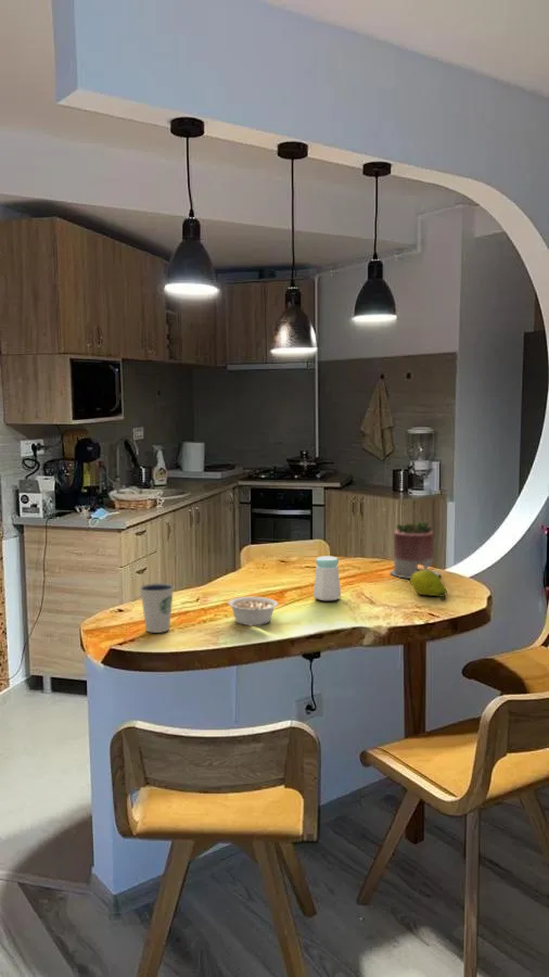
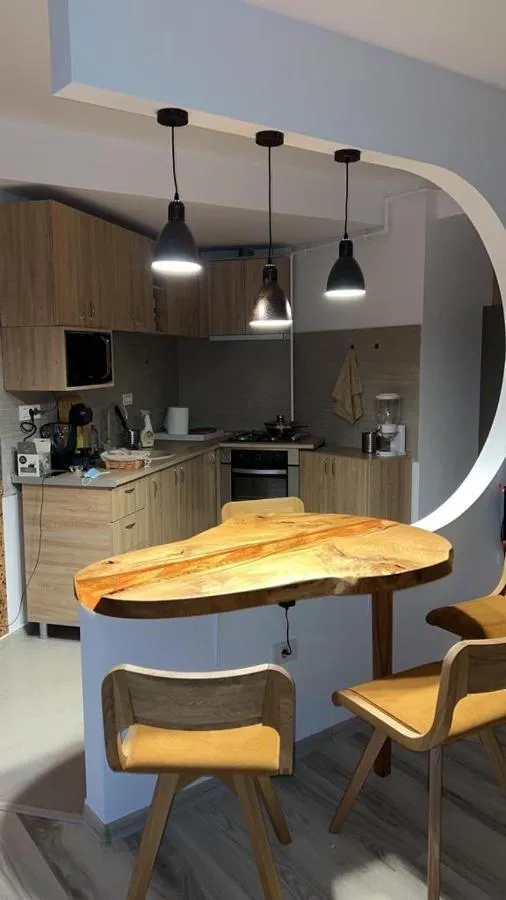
- legume [227,596,279,626]
- succulent planter [388,518,442,580]
- dixie cup [139,582,175,634]
- salt shaker [312,555,342,601]
- fruit [409,569,448,601]
